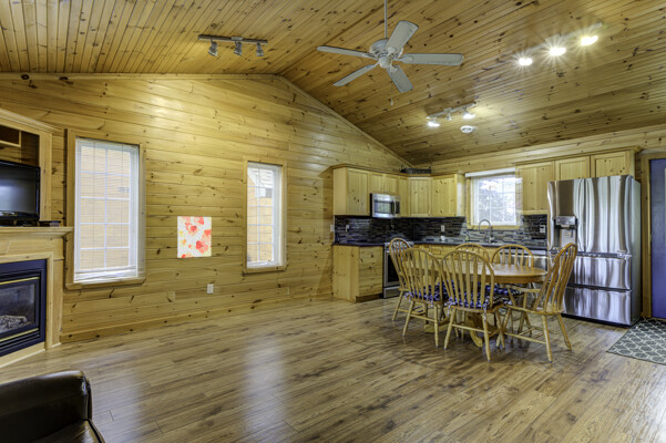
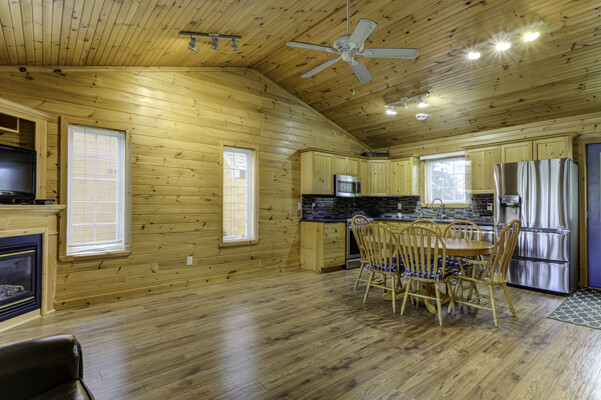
- wall art [176,215,212,259]
